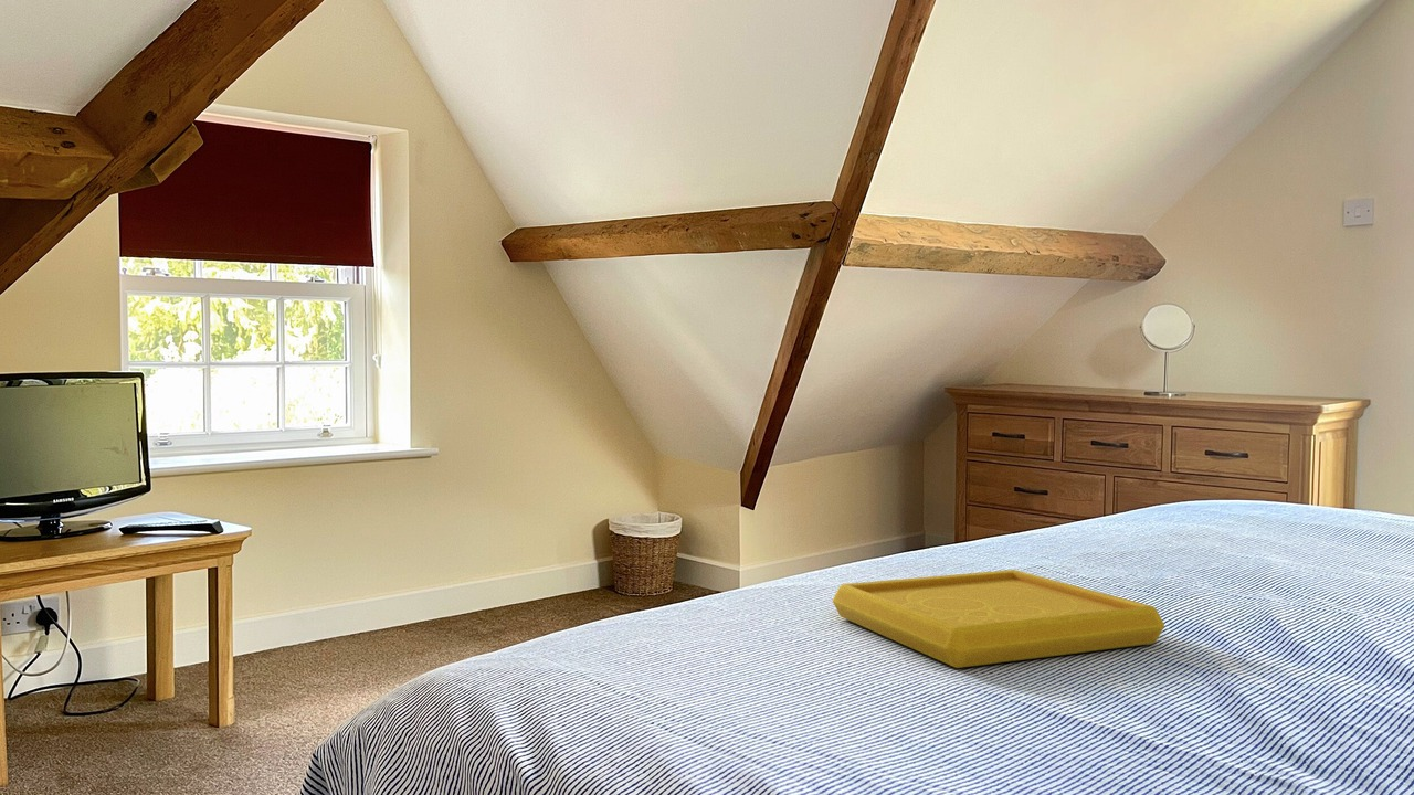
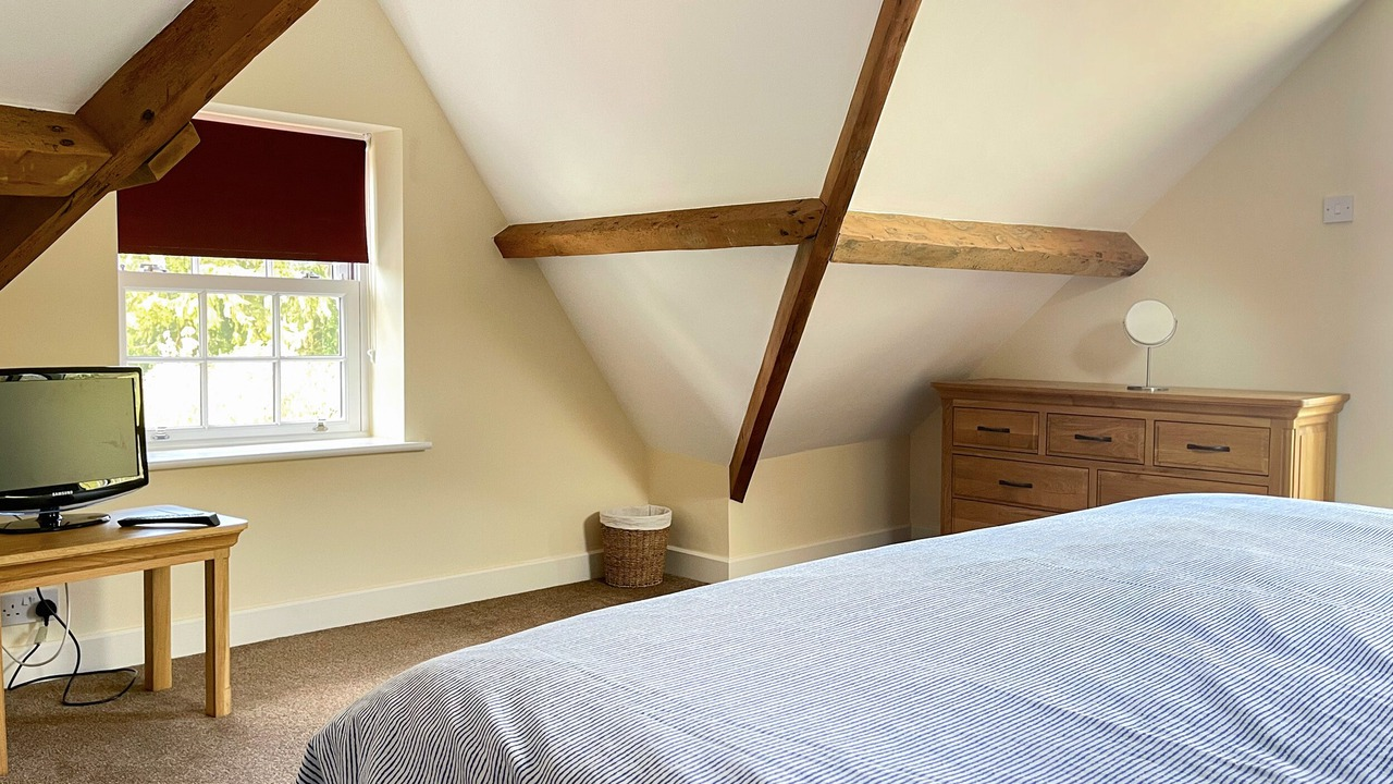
- serving tray [832,569,1165,669]
